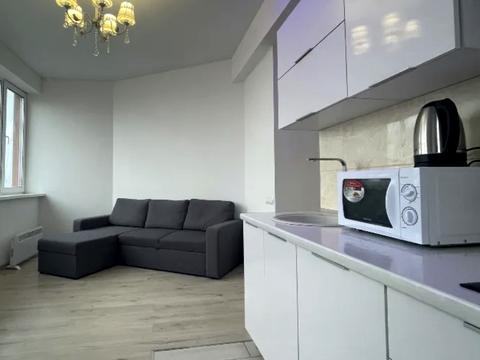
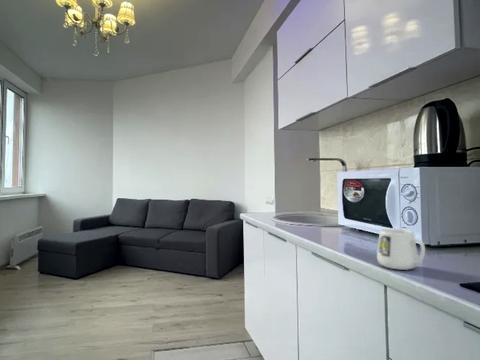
+ mug [376,228,426,271]
